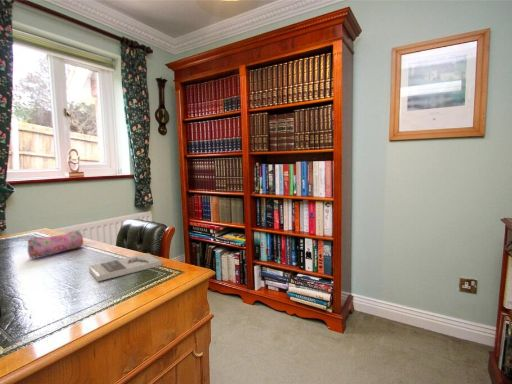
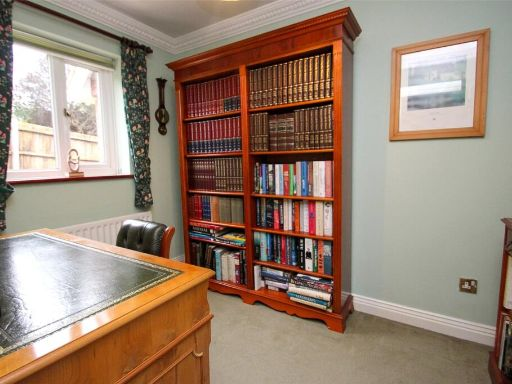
- book [88,252,163,282]
- pencil case [25,230,84,259]
